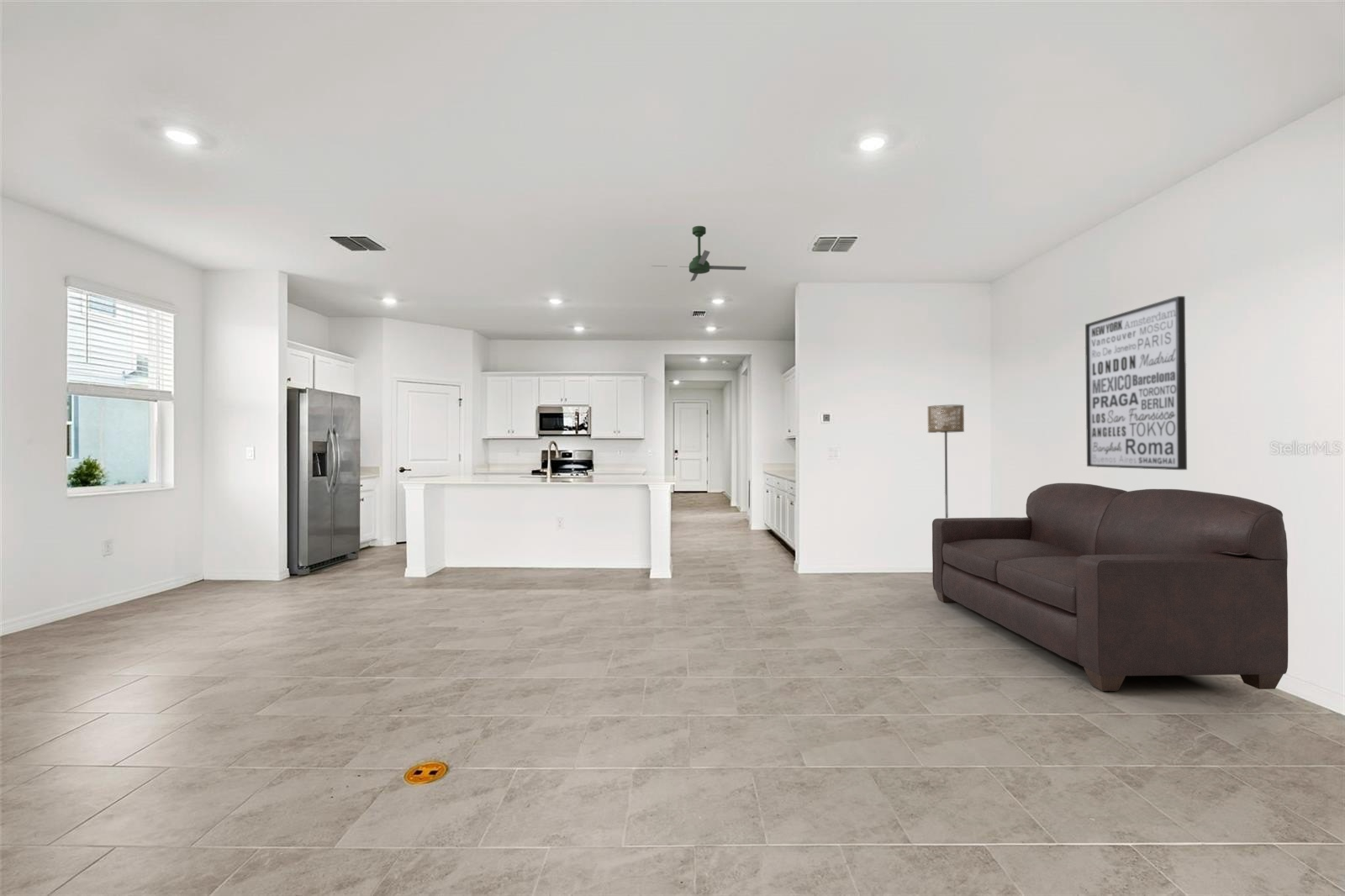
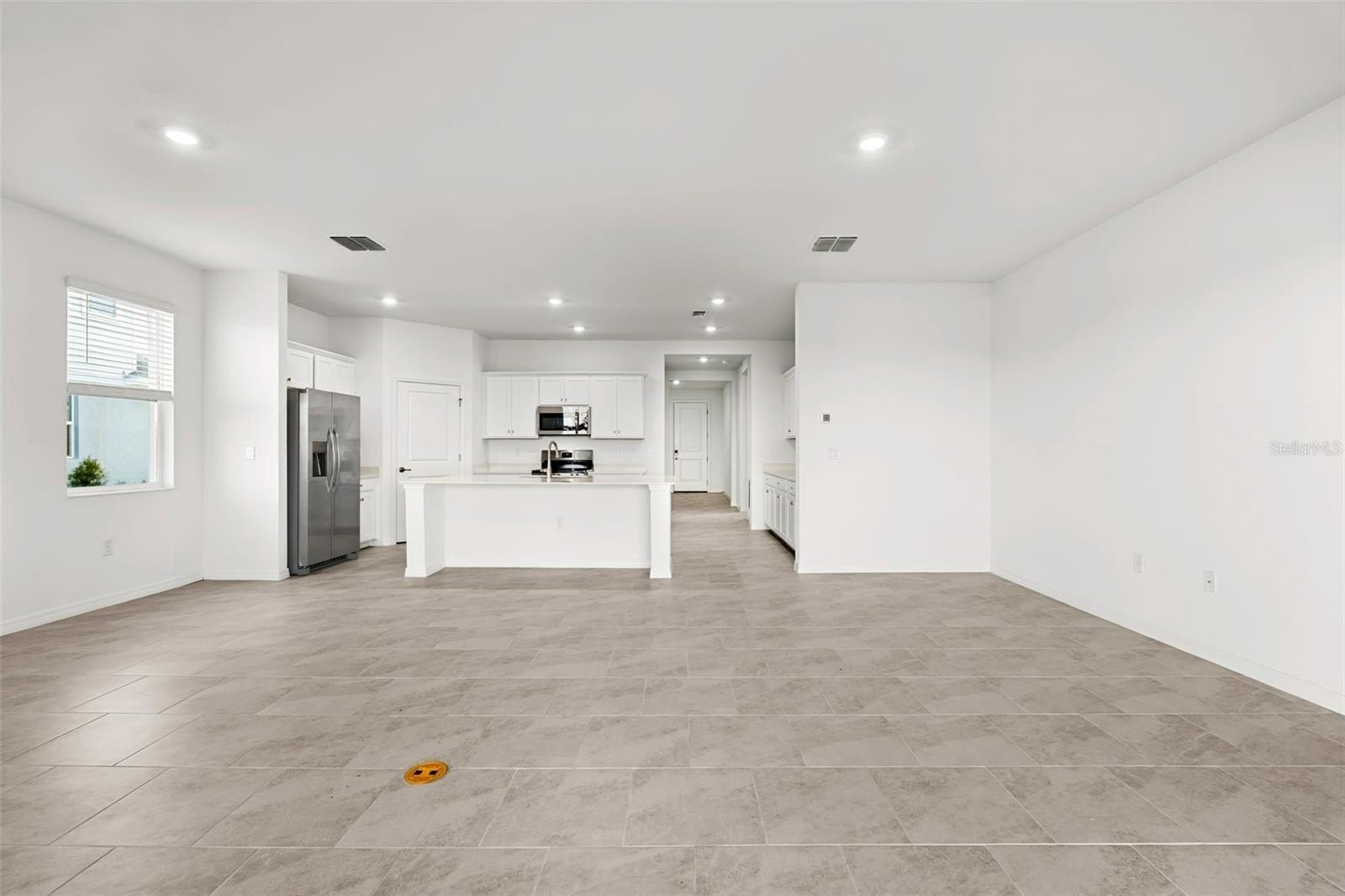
- ceiling fan [651,225,747,282]
- floor lamp [926,404,965,519]
- sofa [931,482,1289,692]
- wall art [1084,295,1188,471]
